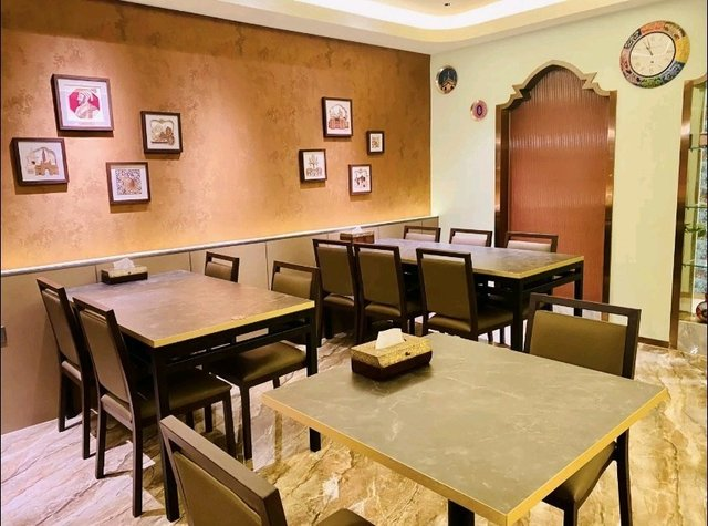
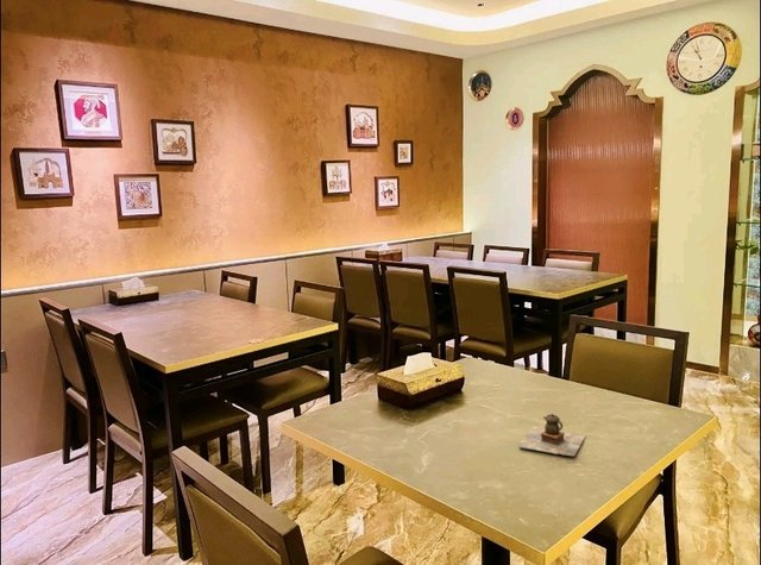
+ teapot [517,413,587,457]
